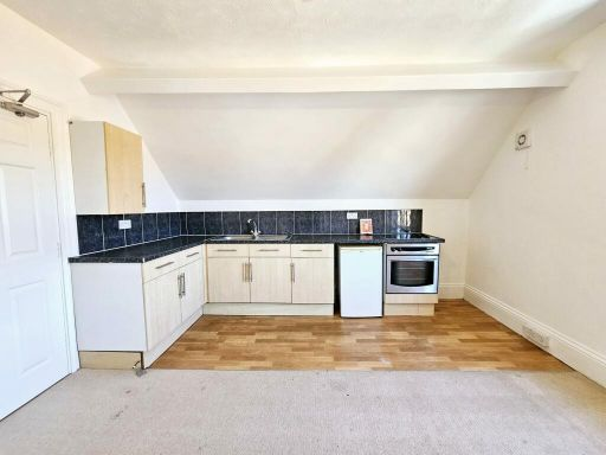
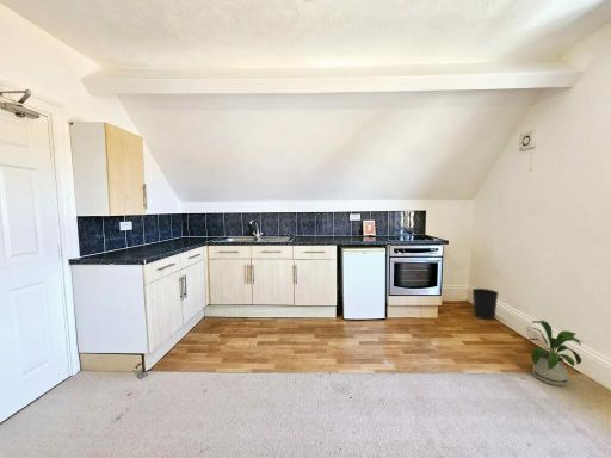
+ house plant [521,320,585,386]
+ wastebasket [471,287,500,321]
